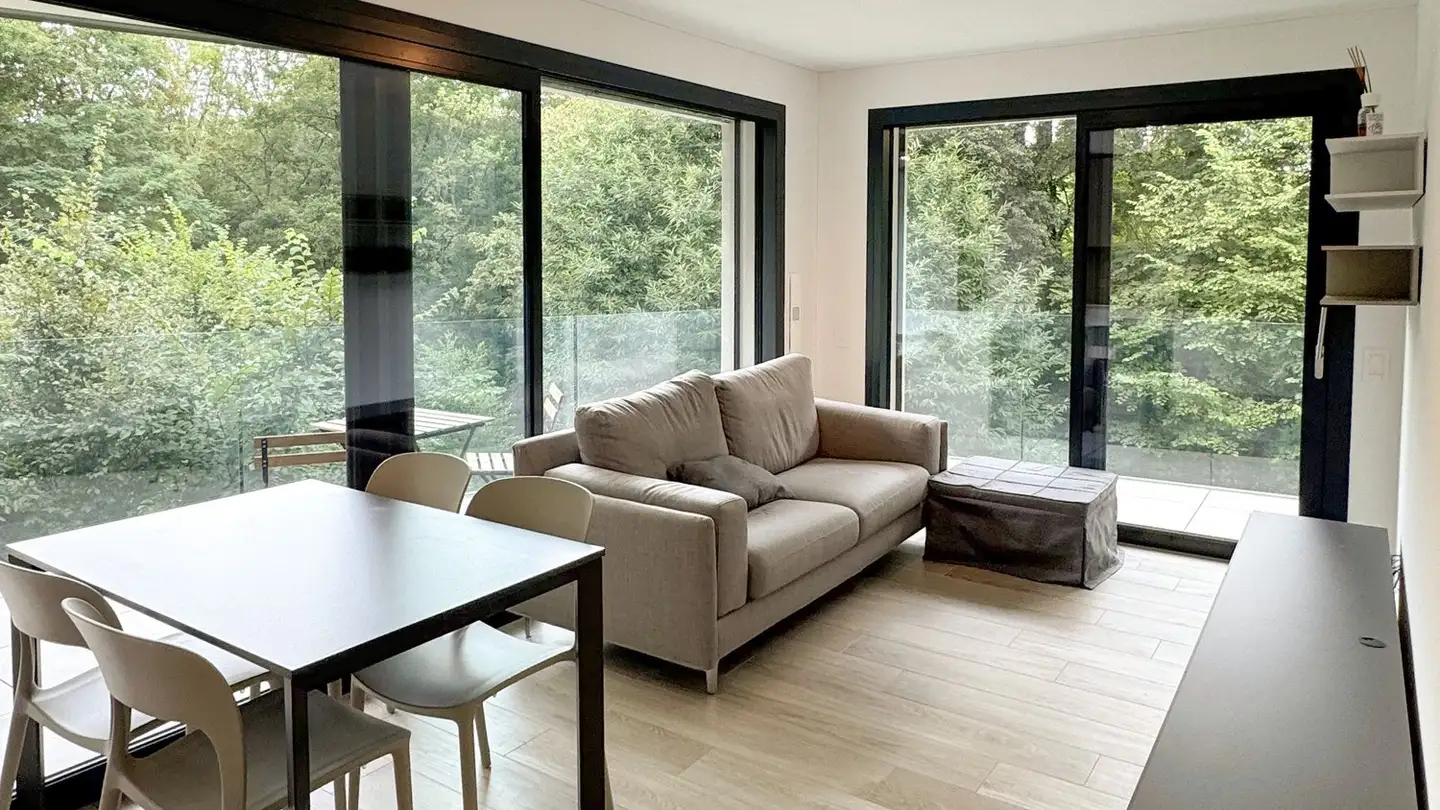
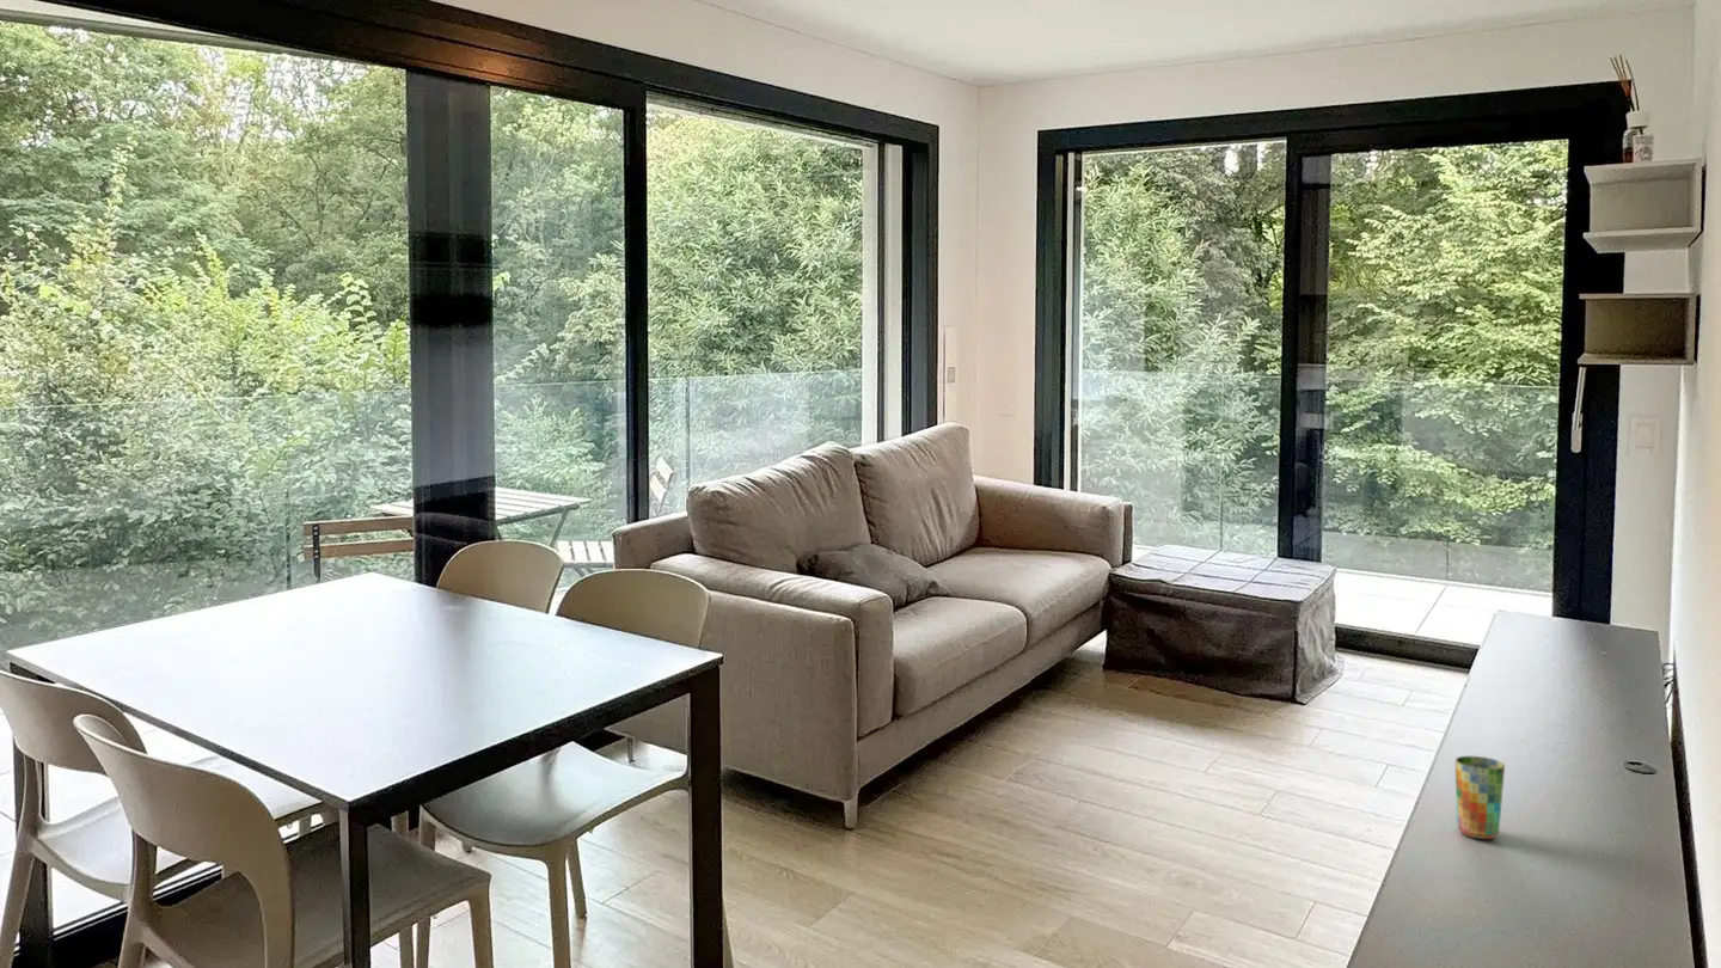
+ cup [1454,755,1506,840]
